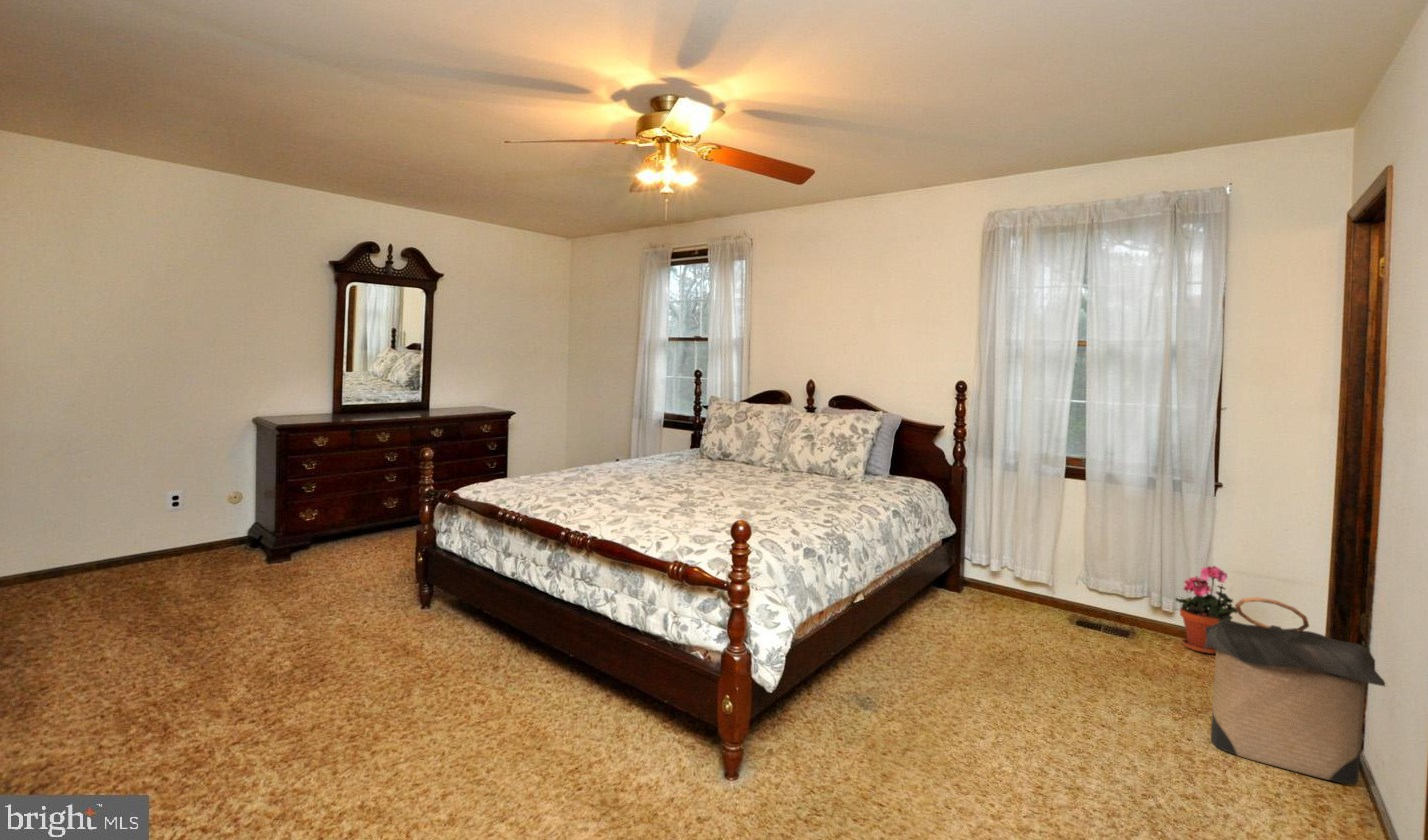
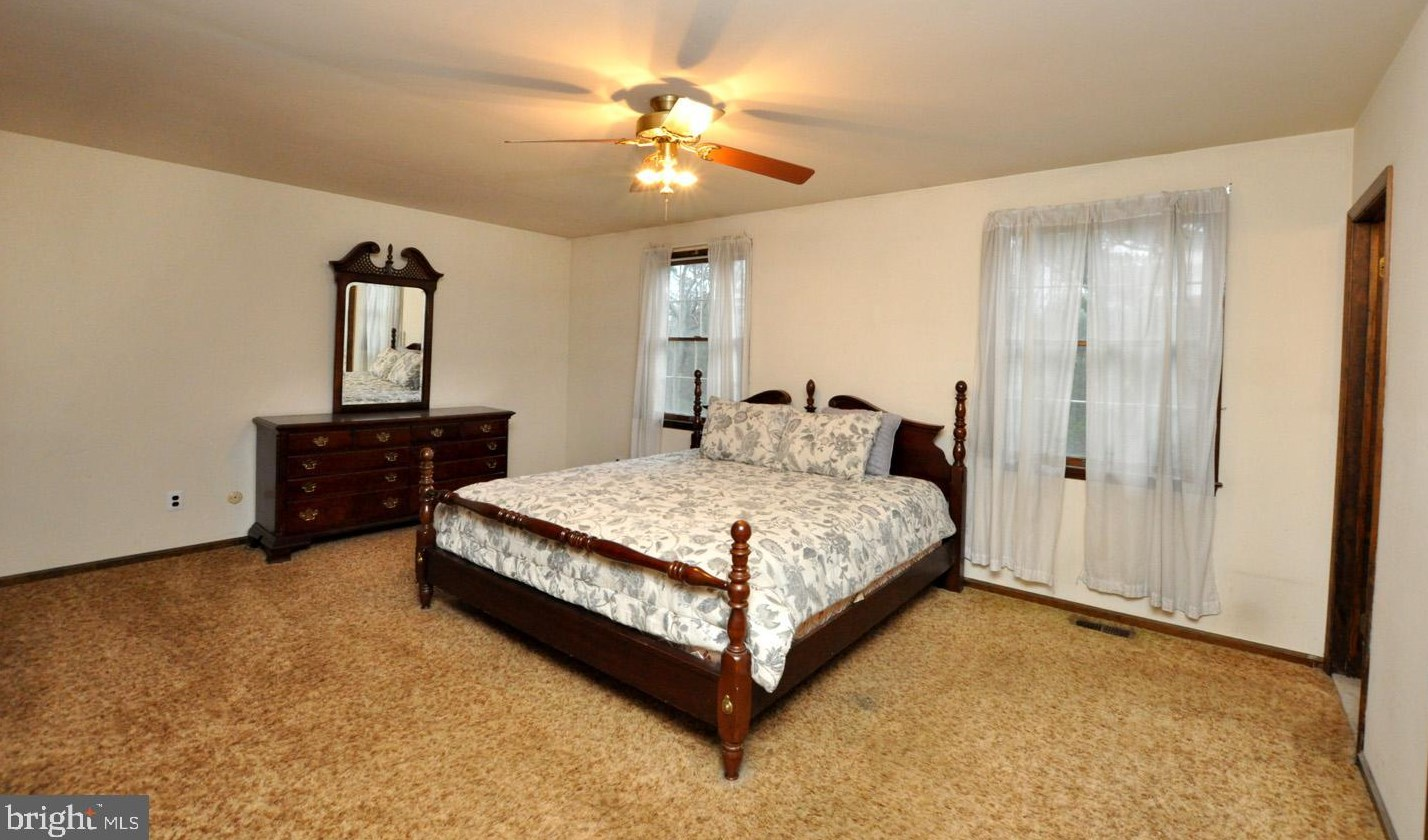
- laundry hamper [1204,596,1387,786]
- potted plant [1174,565,1238,655]
